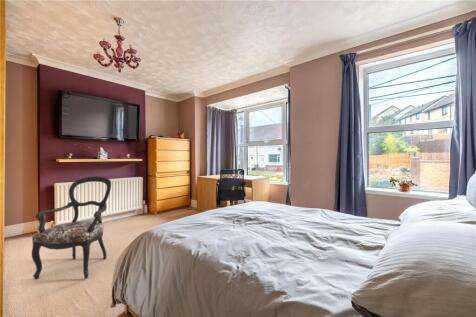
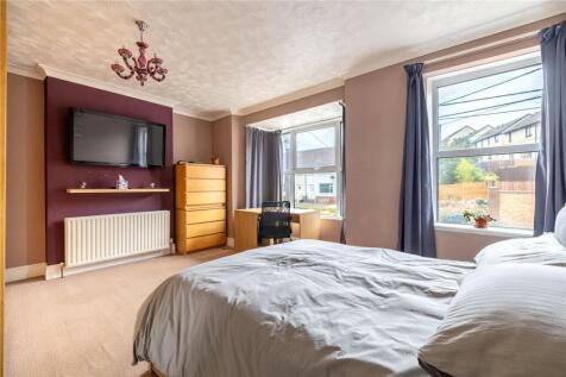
- armchair [31,176,112,280]
